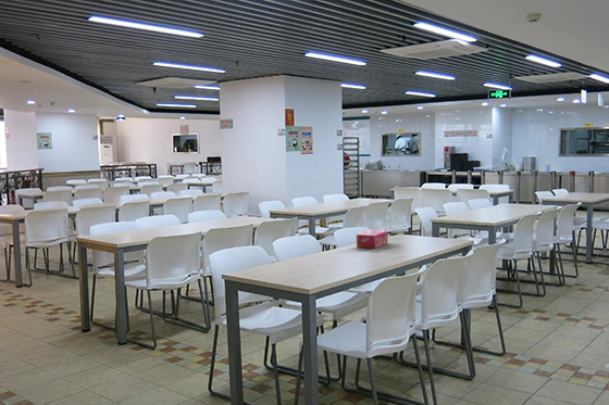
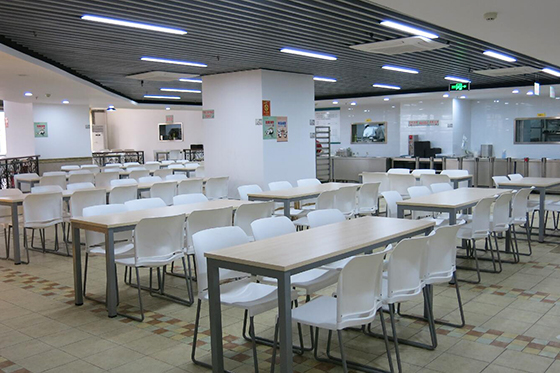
- tissue box [356,229,388,250]
